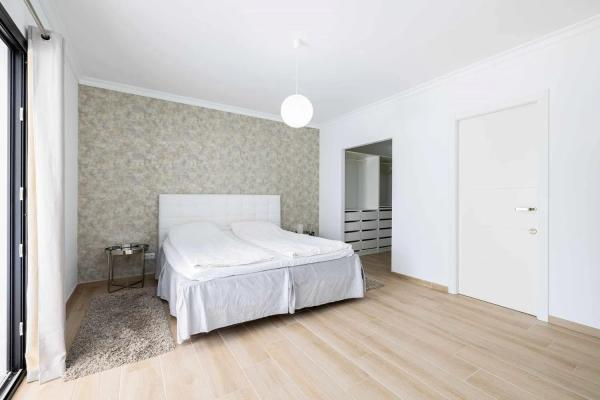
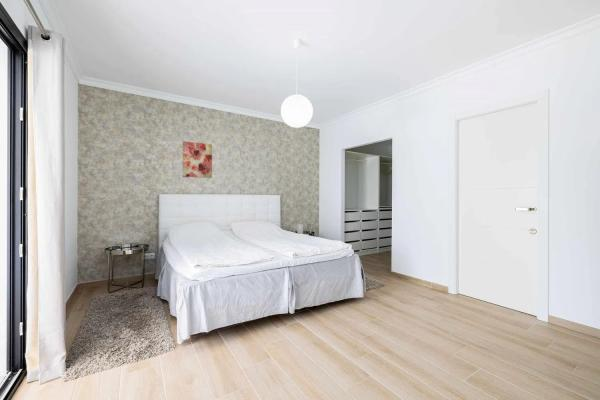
+ wall art [182,140,213,179]
